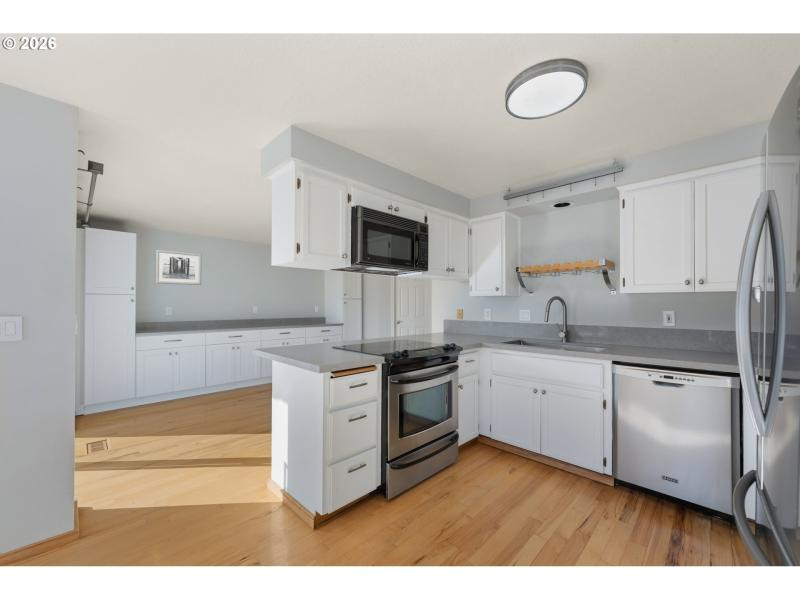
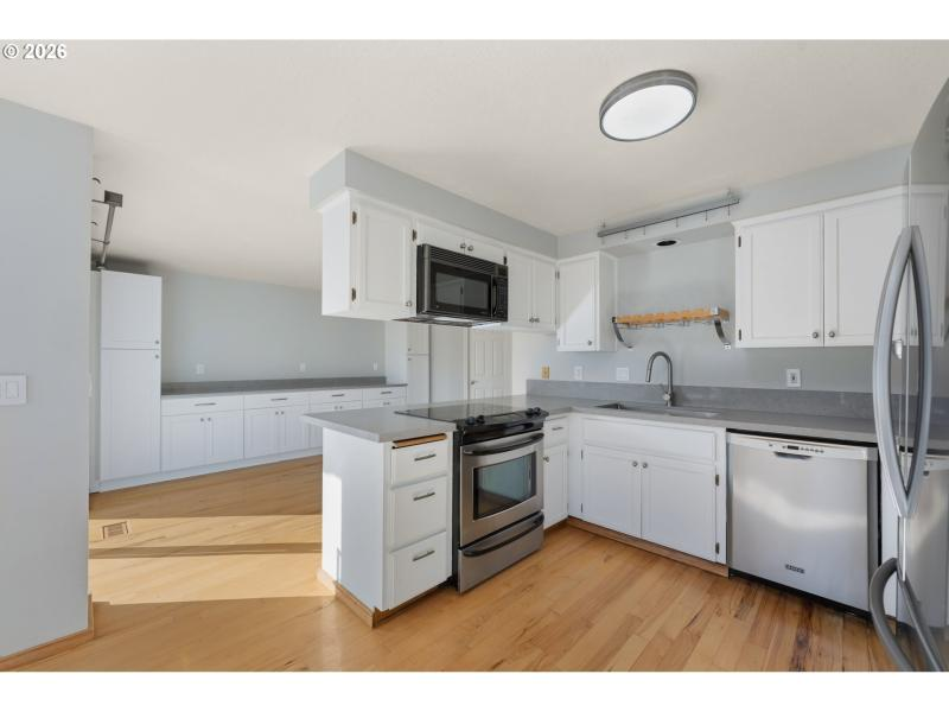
- wall art [154,249,202,286]
